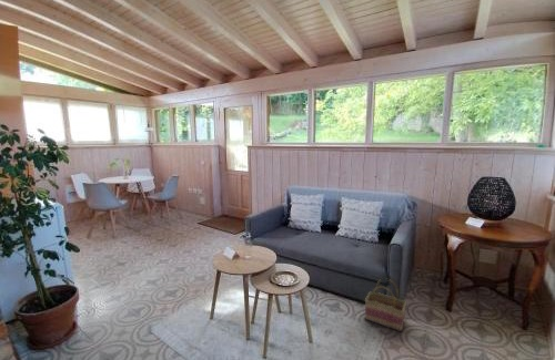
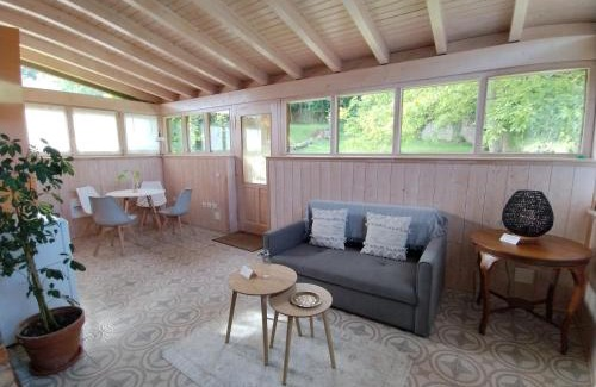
- basket [364,279,407,332]
